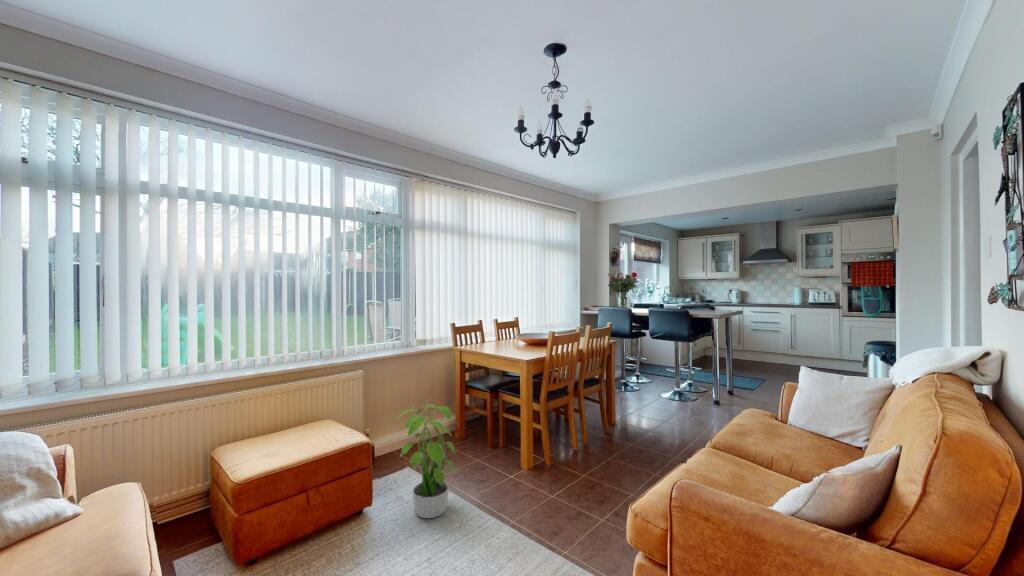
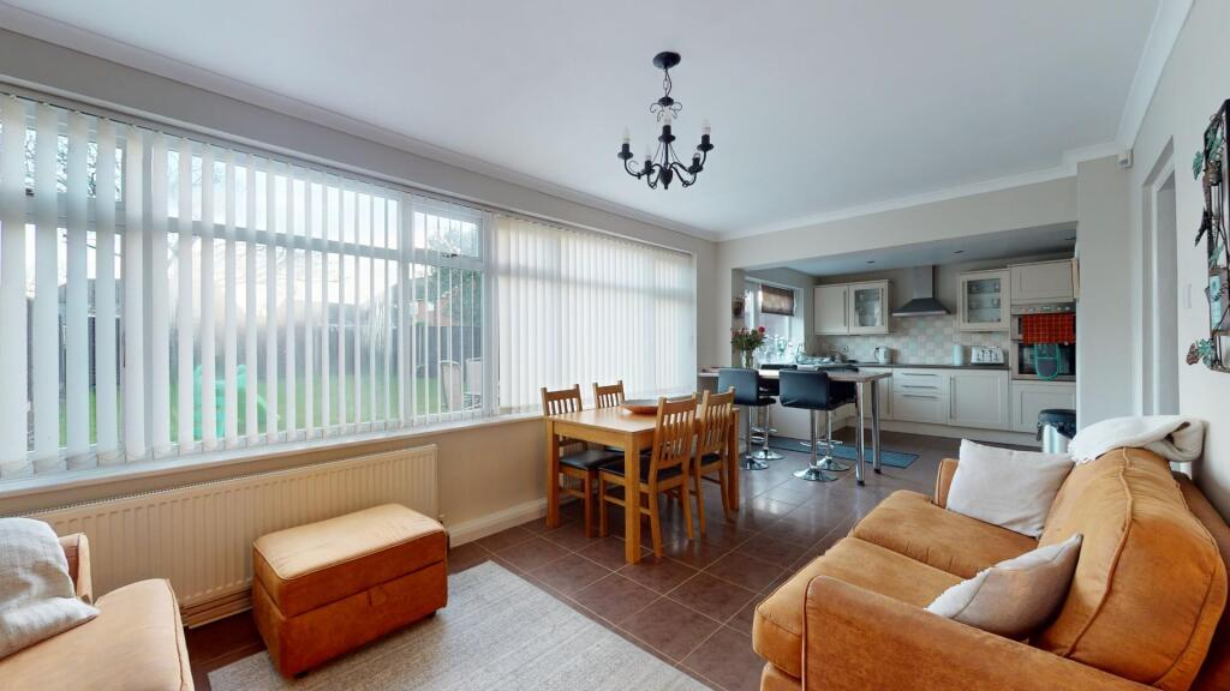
- potted plant [390,399,460,519]
